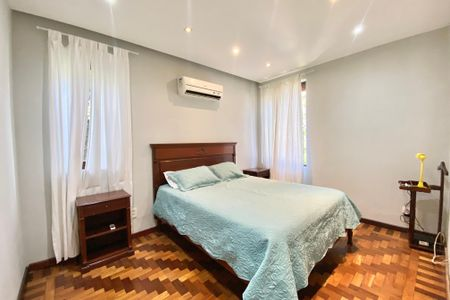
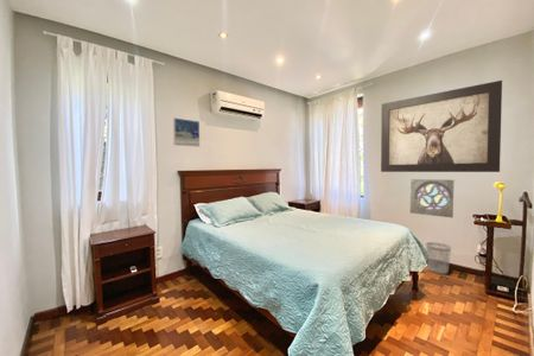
+ wall ornament [409,178,456,218]
+ wall art [380,80,503,173]
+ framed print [172,116,201,148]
+ wastebasket [425,241,452,275]
